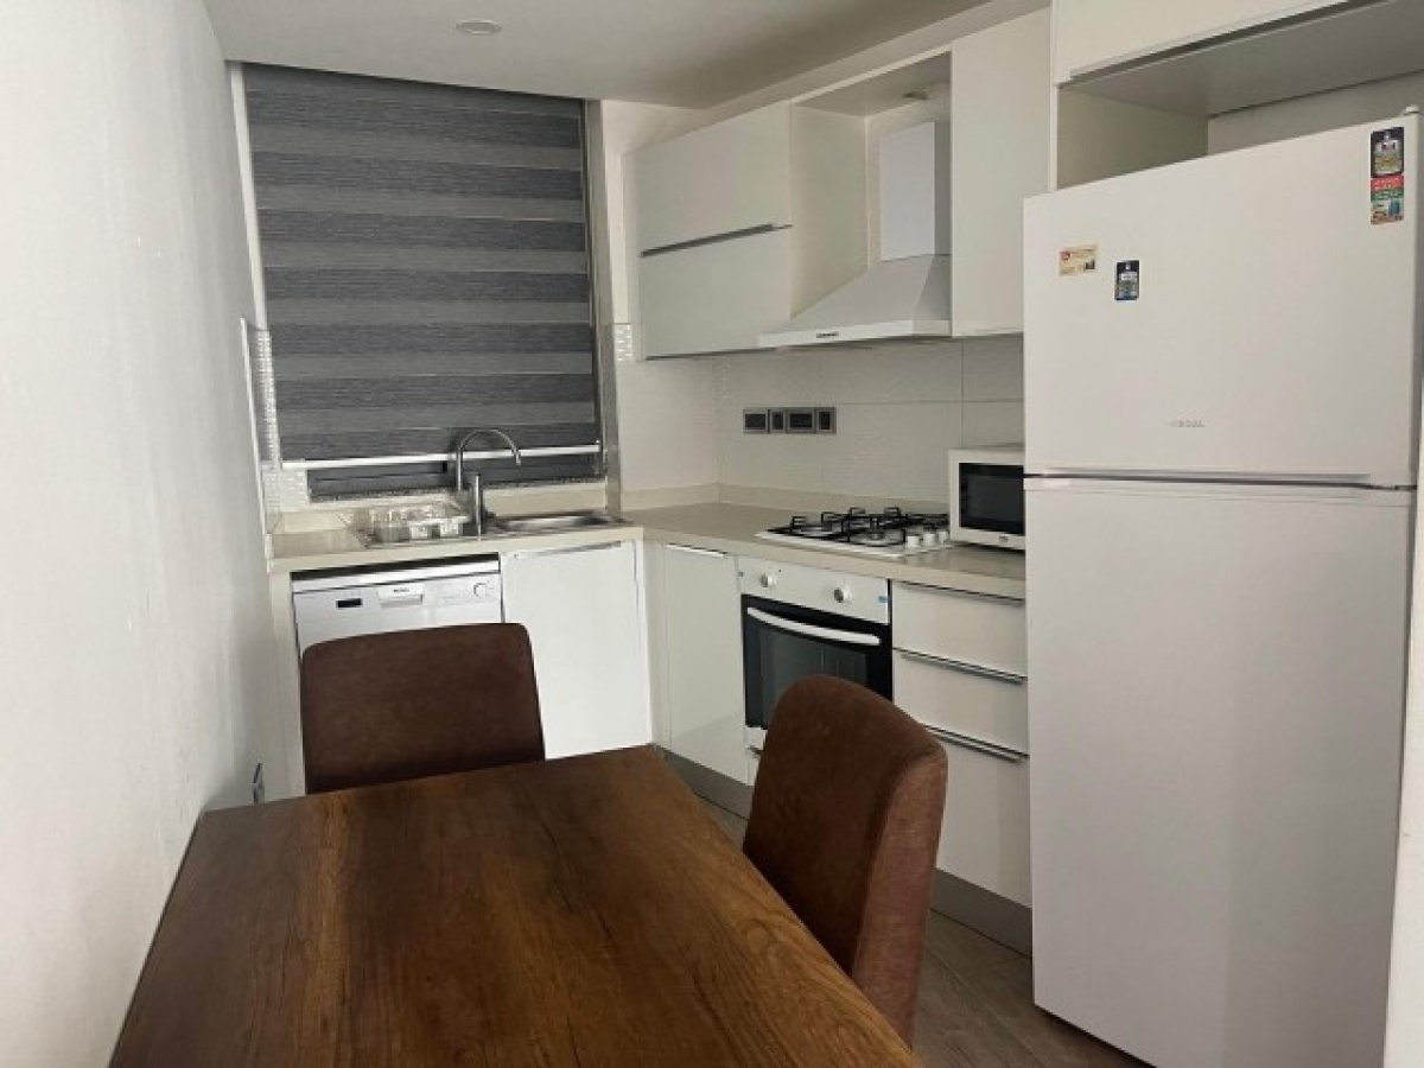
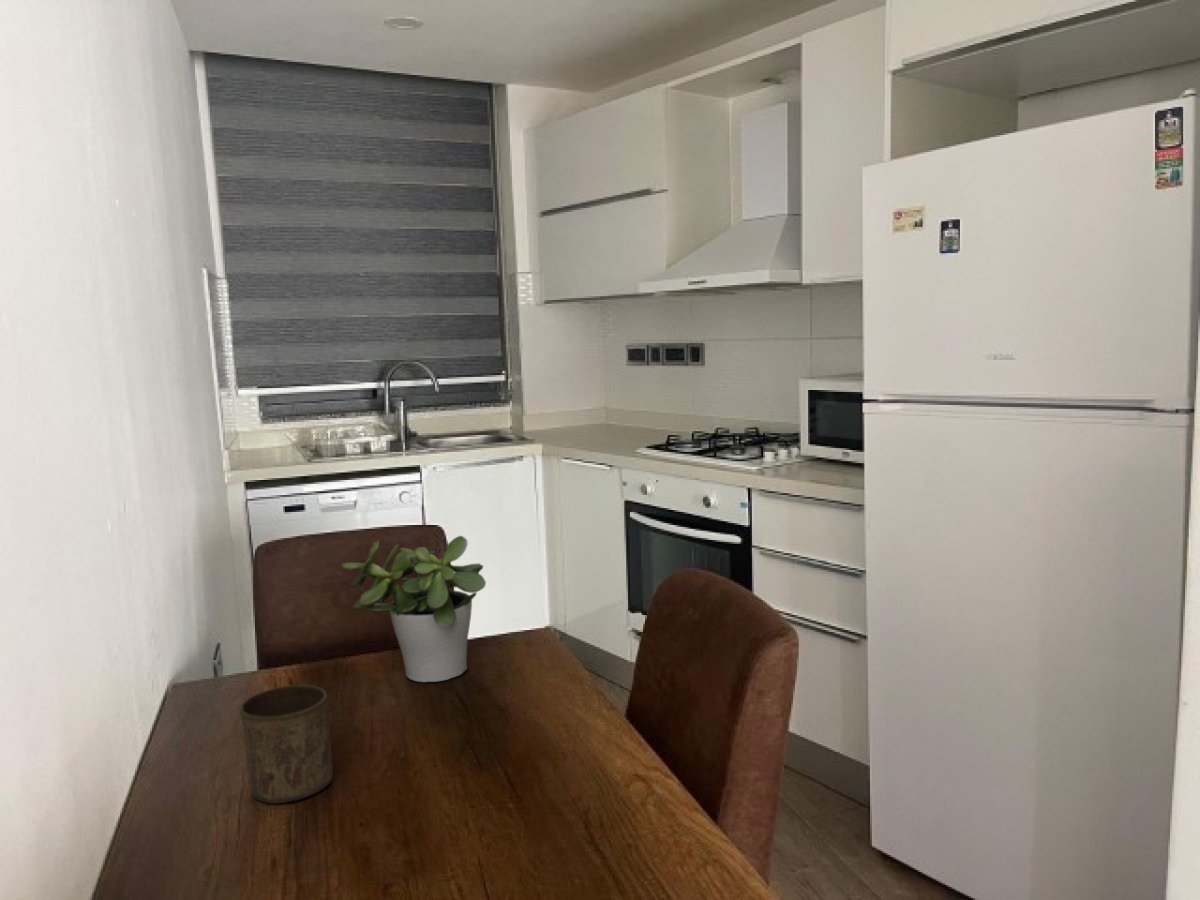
+ cup [239,684,334,804]
+ potted plant [340,535,487,684]
